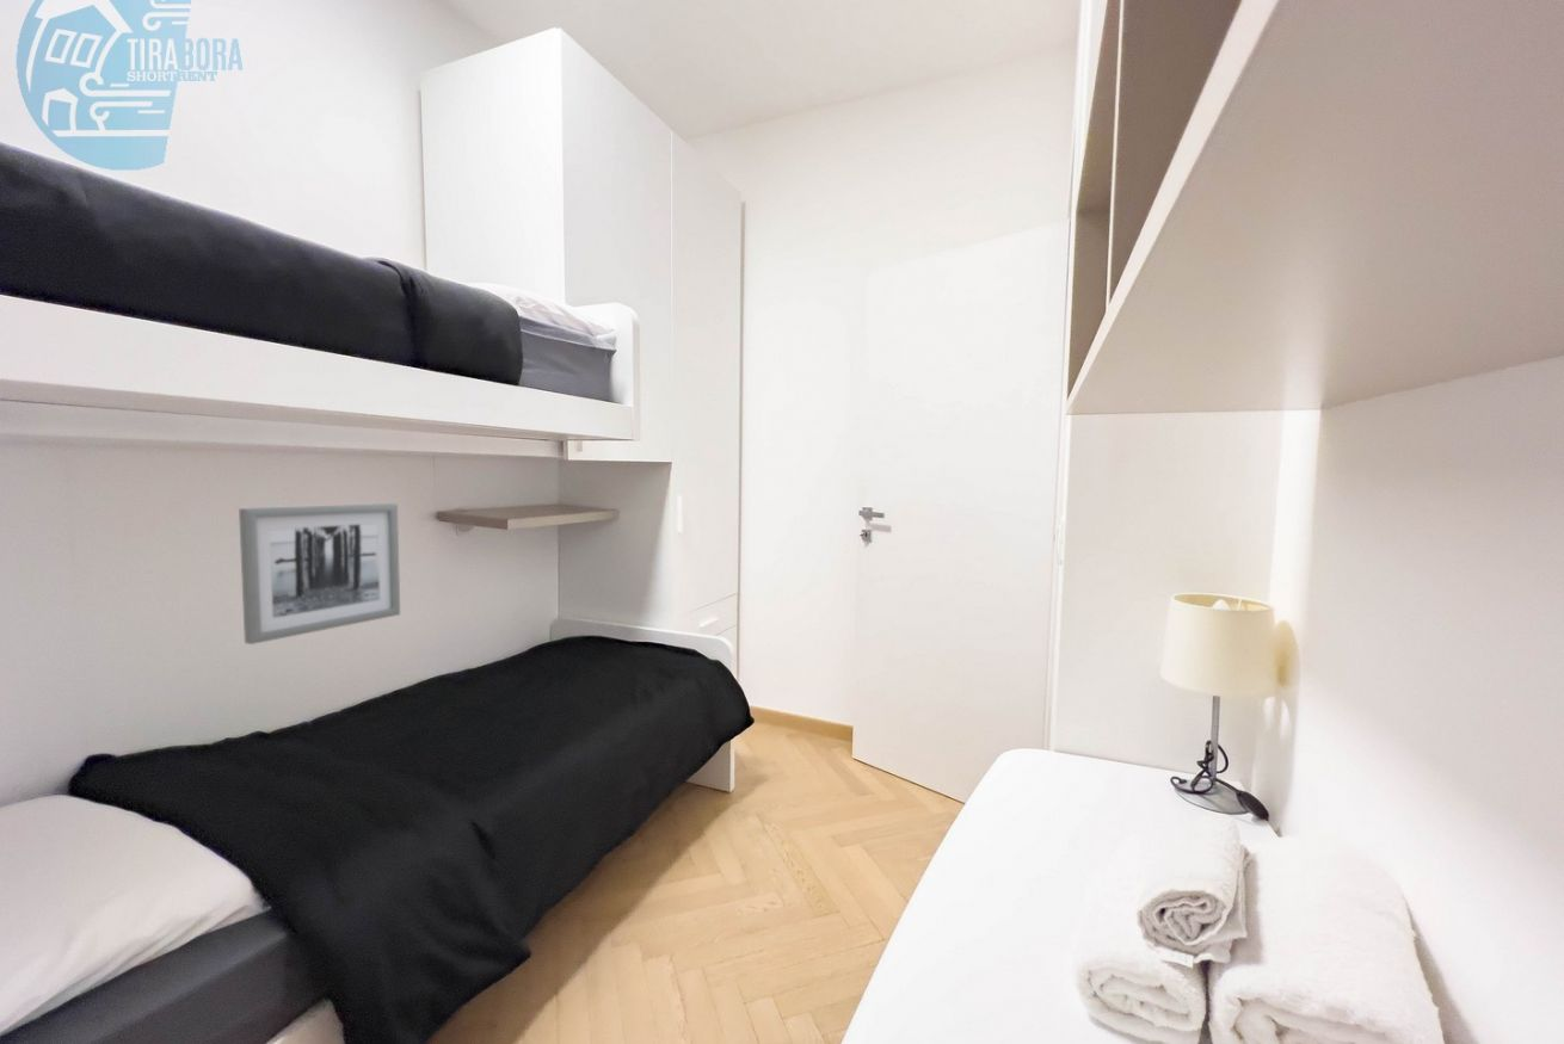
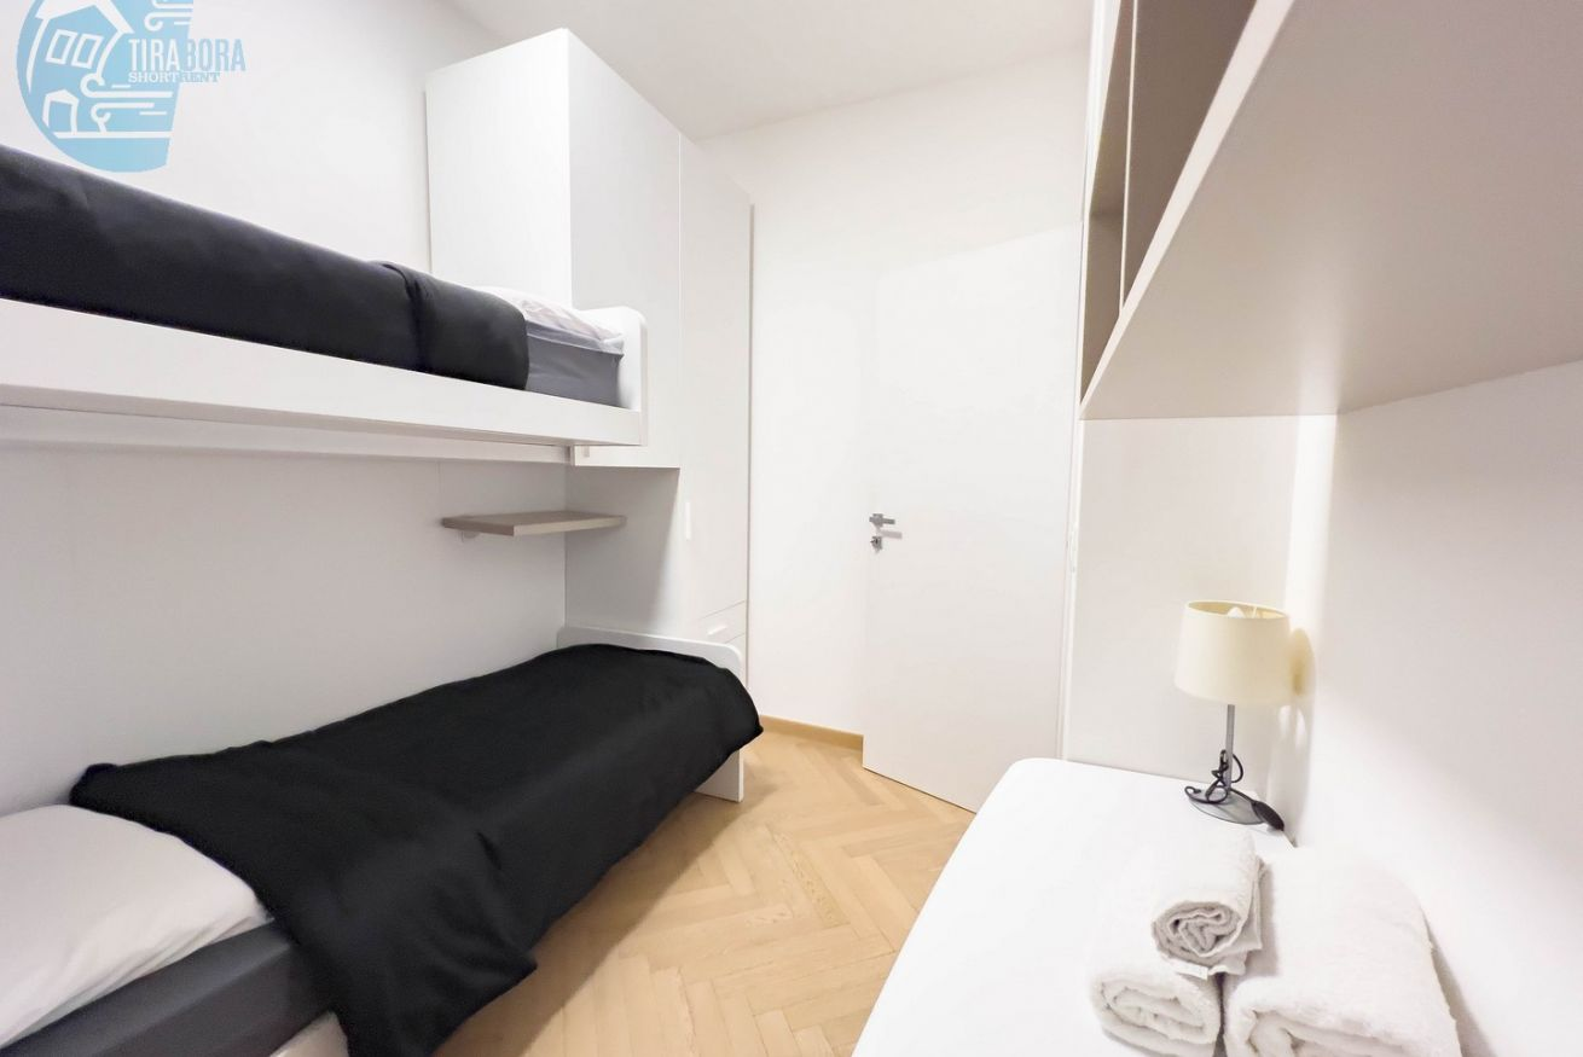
- wall art [238,502,401,645]
